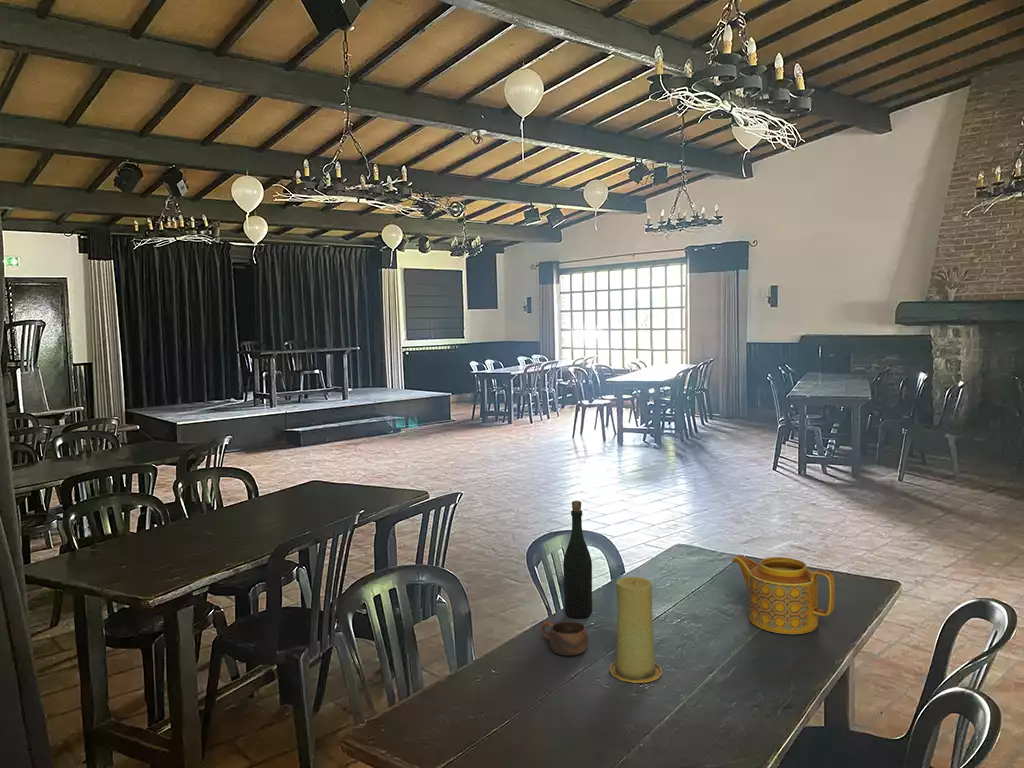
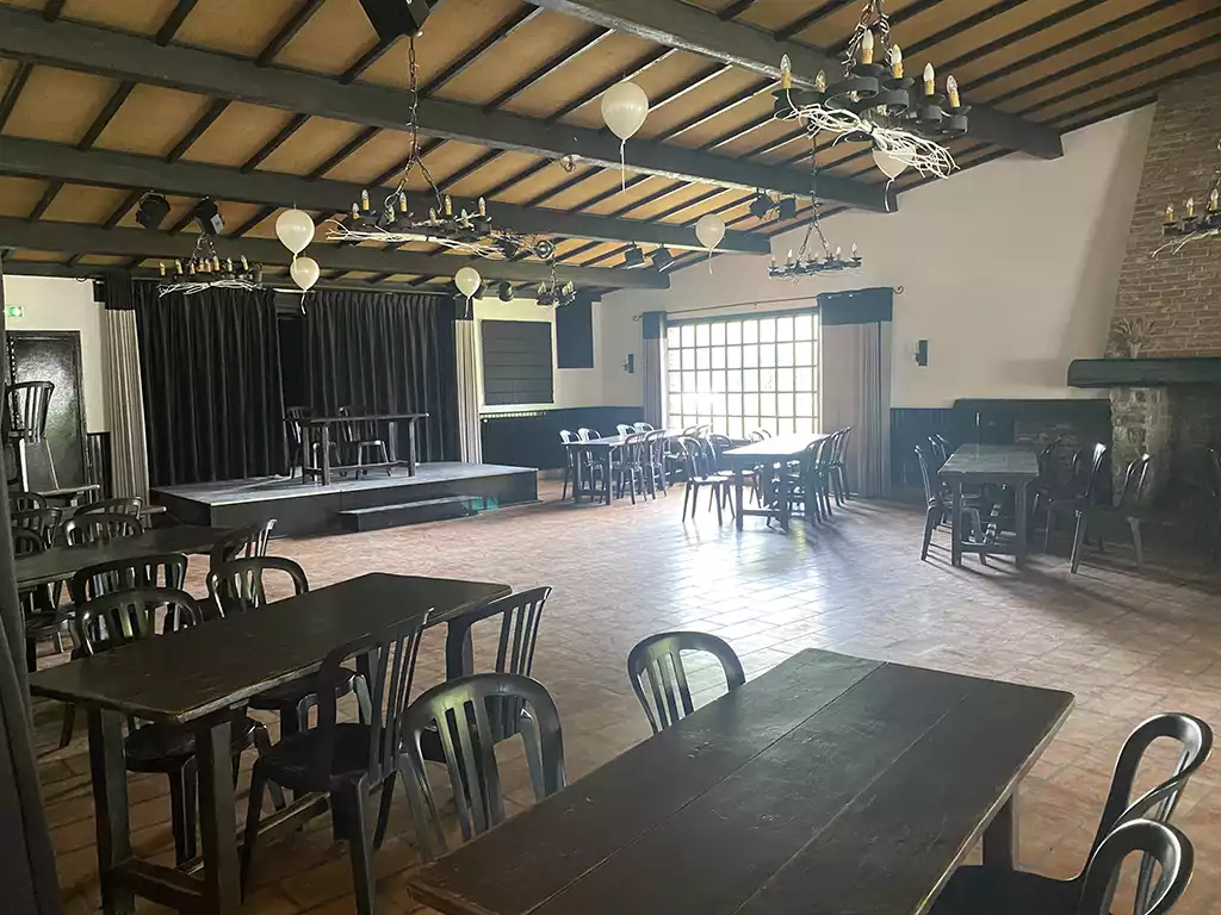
- teapot [731,554,836,635]
- cup [540,620,589,657]
- bottle [562,500,593,619]
- candle [608,576,663,684]
